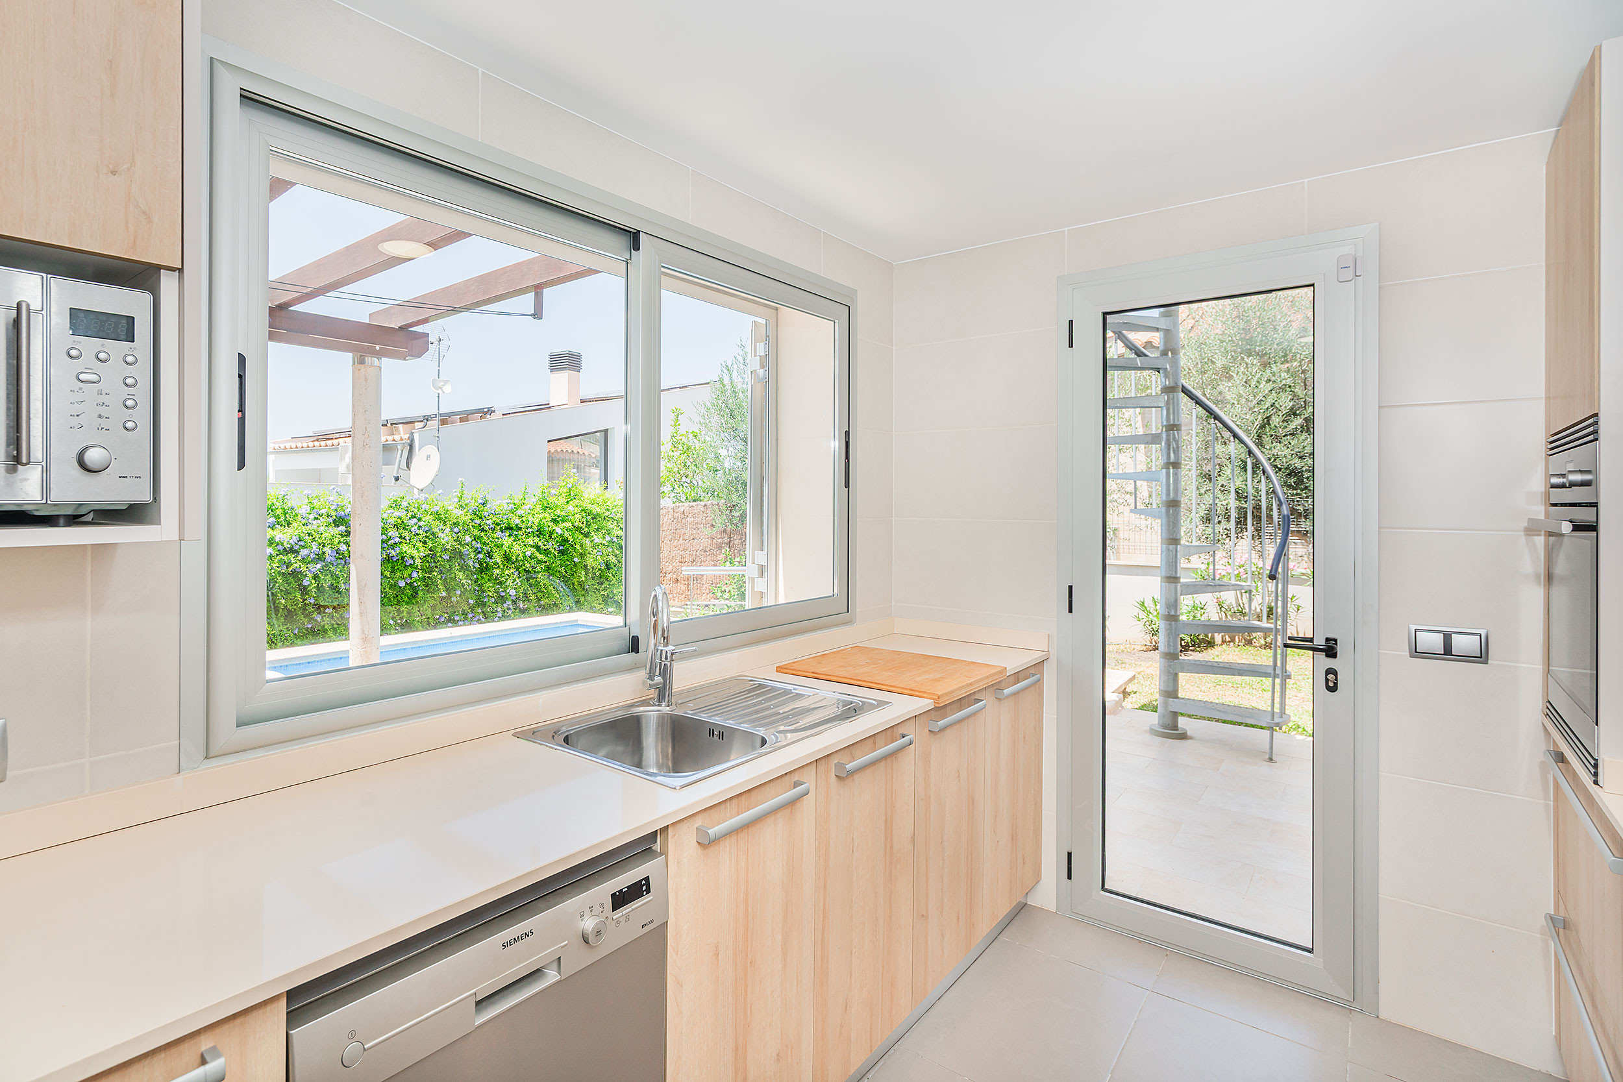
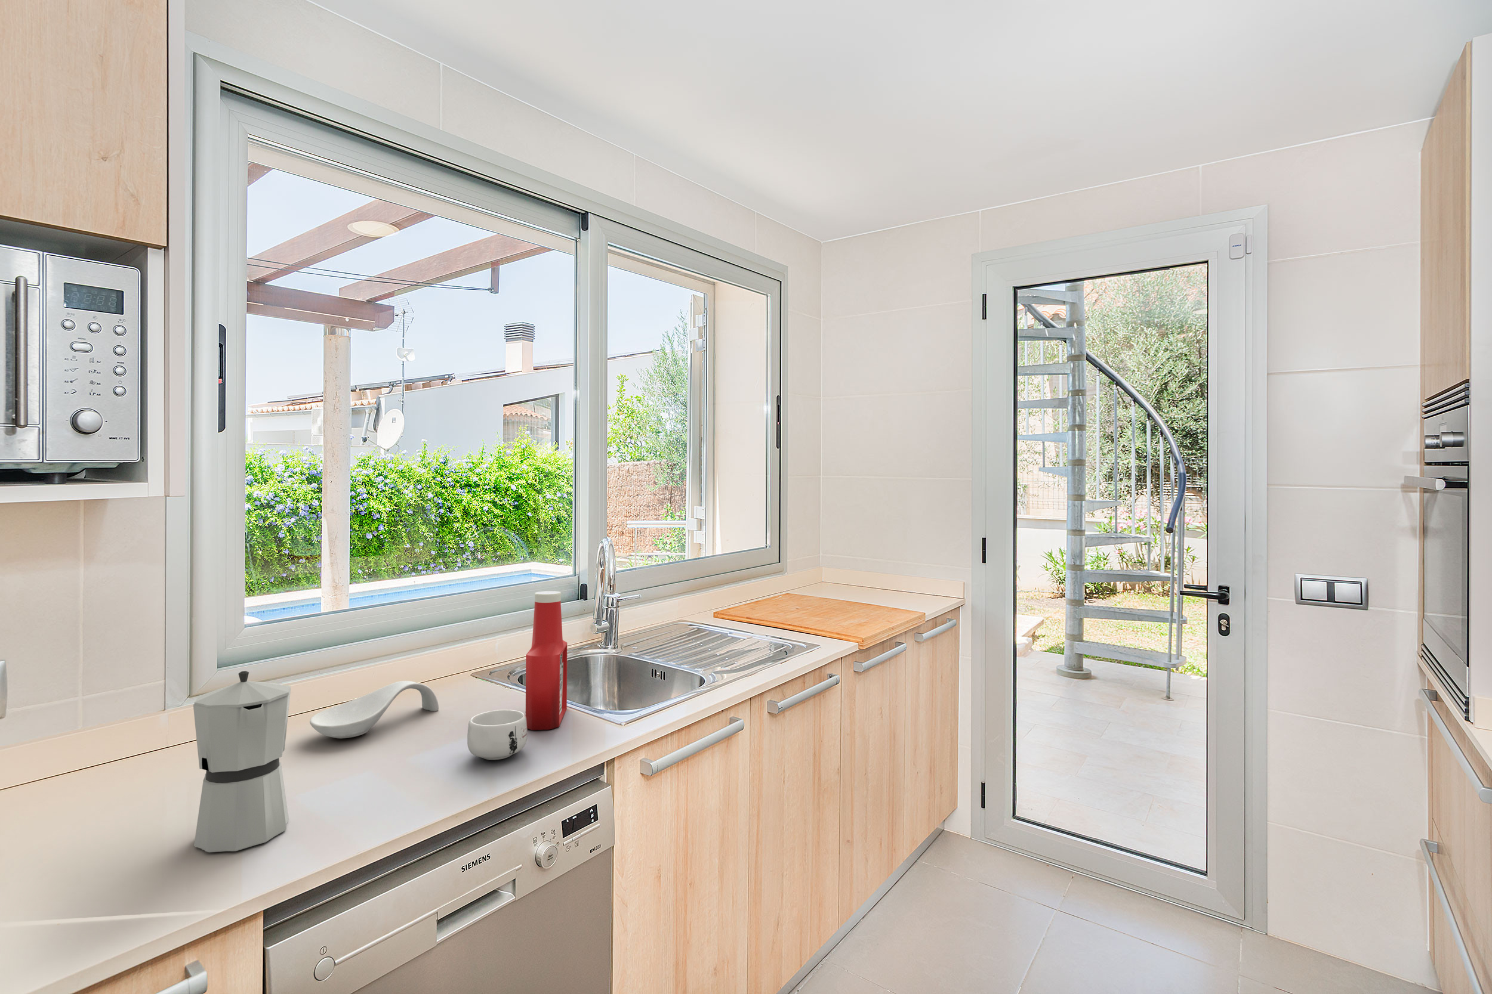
+ mug [466,709,527,761]
+ soap bottle [525,590,567,730]
+ spoon rest [309,680,440,739]
+ coffeepot [193,670,291,853]
